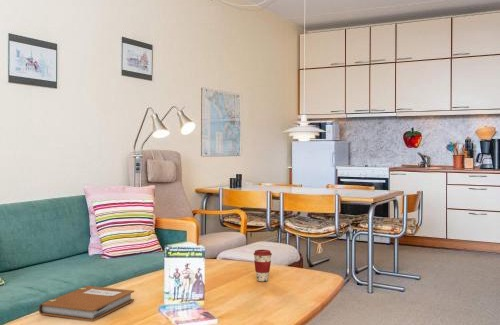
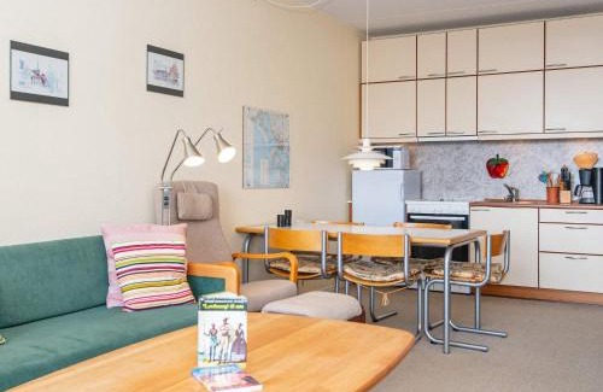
- notebook [38,285,135,322]
- coffee cup [253,249,273,282]
